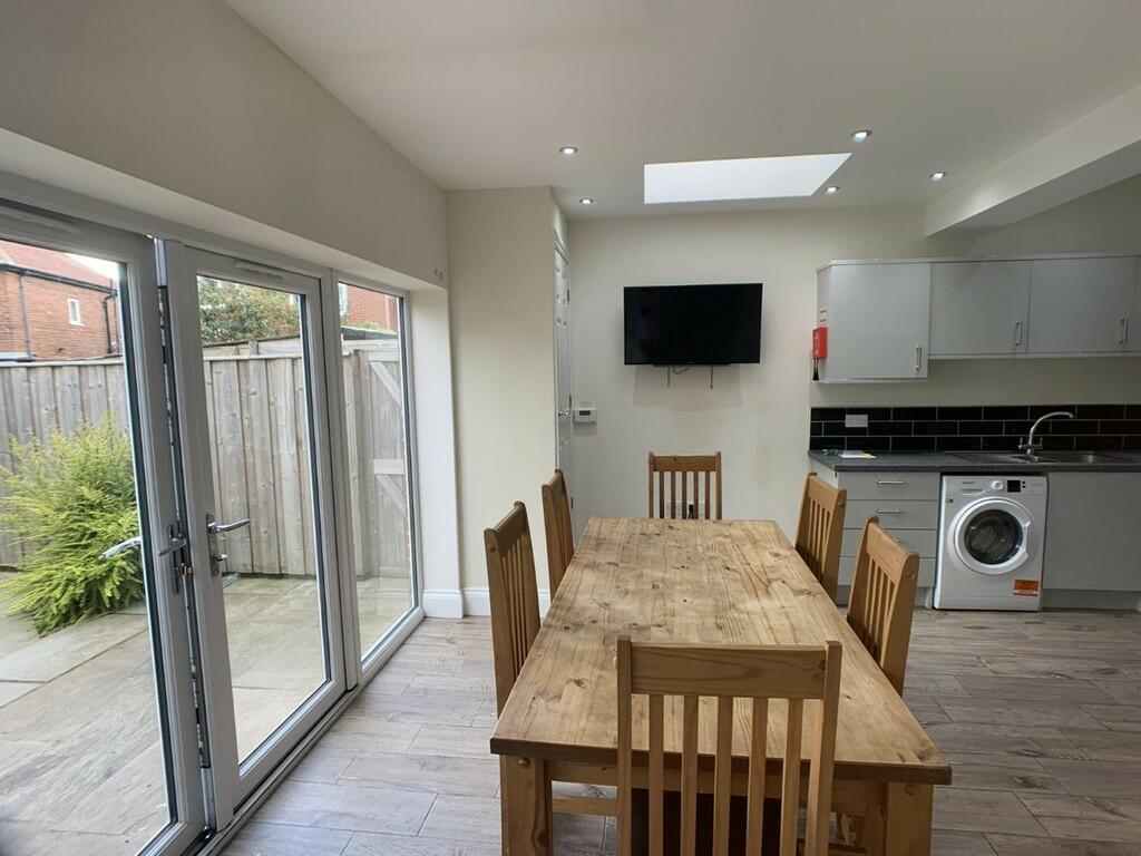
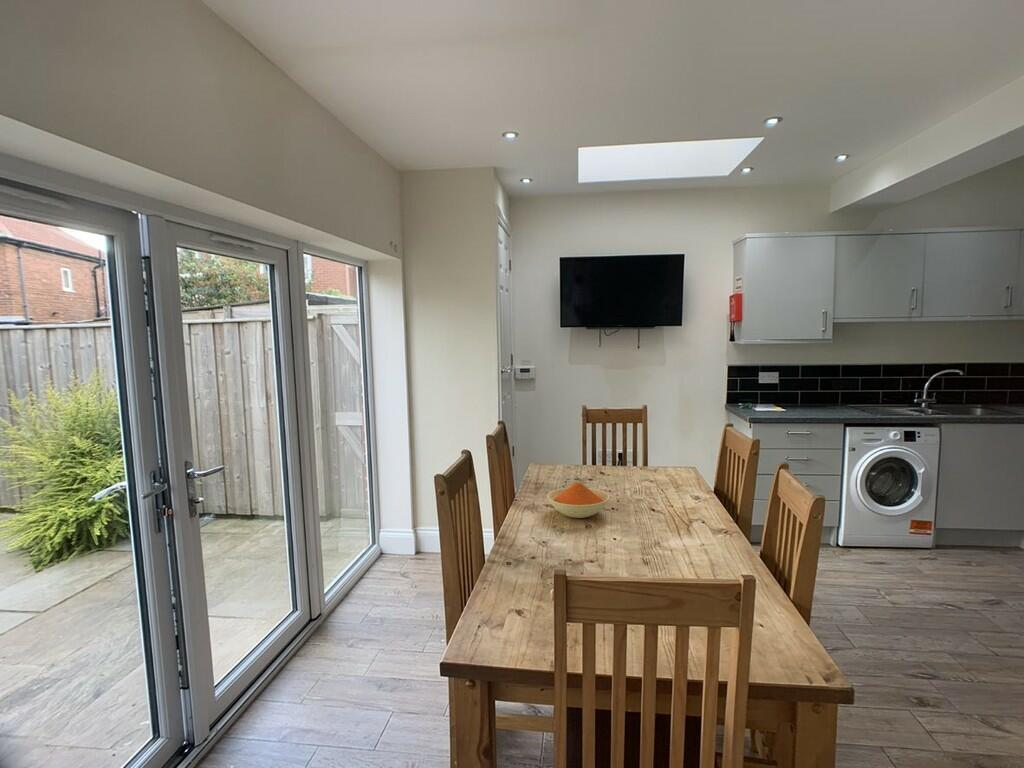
+ bowl [546,482,611,519]
